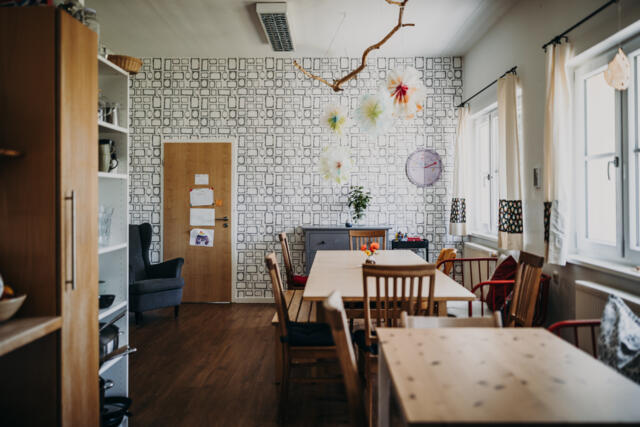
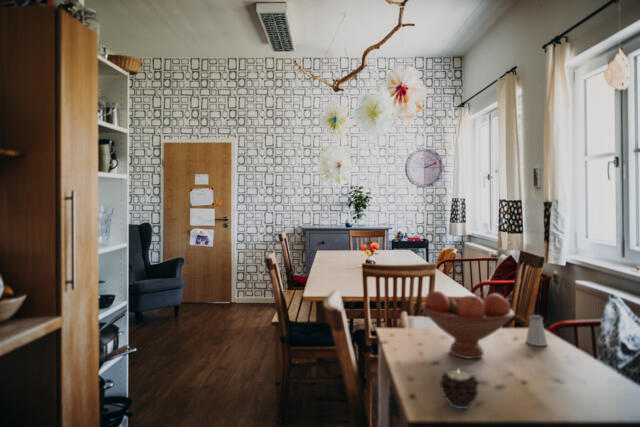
+ fruit bowl [420,290,515,360]
+ candle [438,367,480,410]
+ saltshaker [525,314,549,347]
